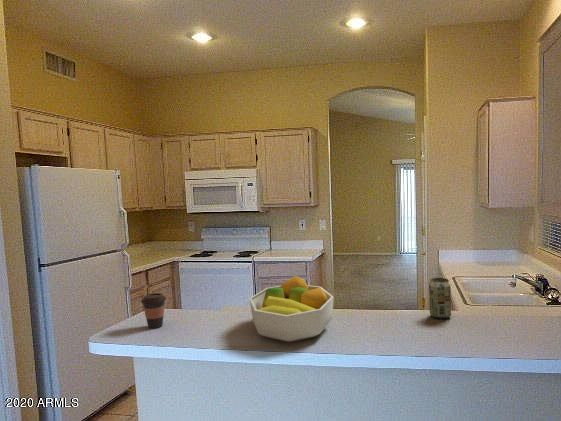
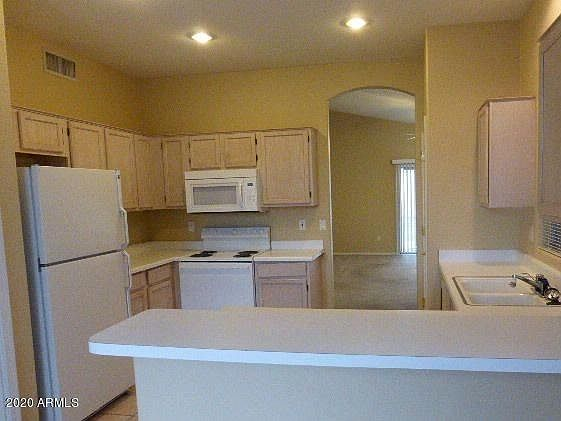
- fruit bowl [248,275,335,343]
- coffee cup [140,292,167,329]
- beverage can [428,277,452,320]
